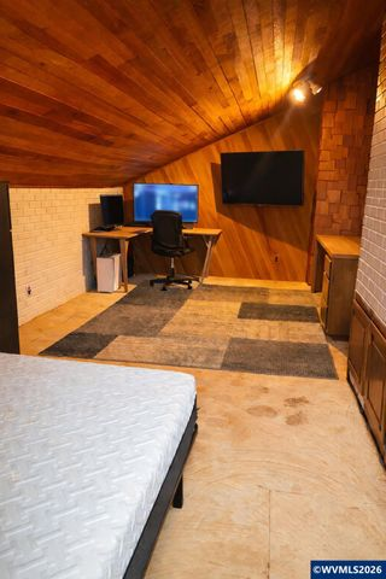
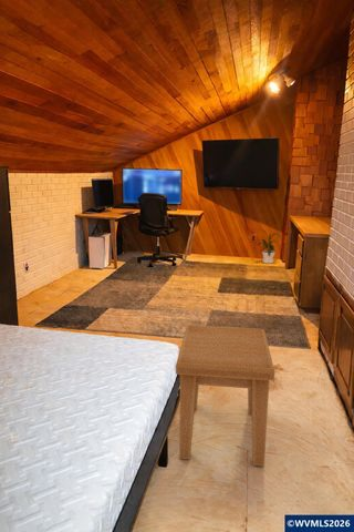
+ side table [175,324,275,468]
+ house plant [256,228,282,265]
